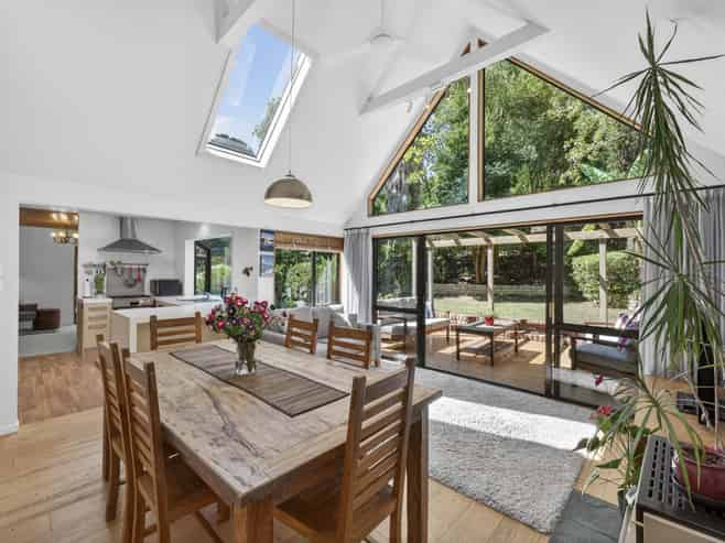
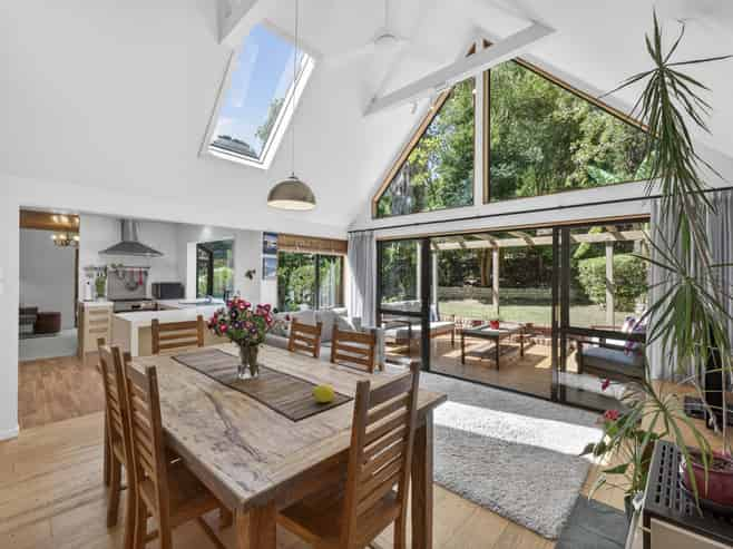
+ fruit [311,383,335,403]
